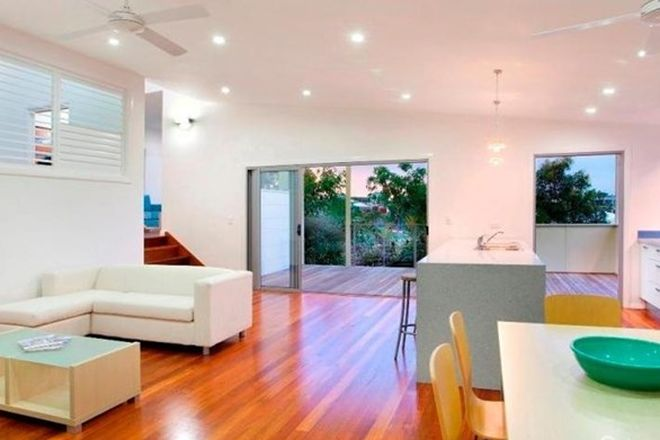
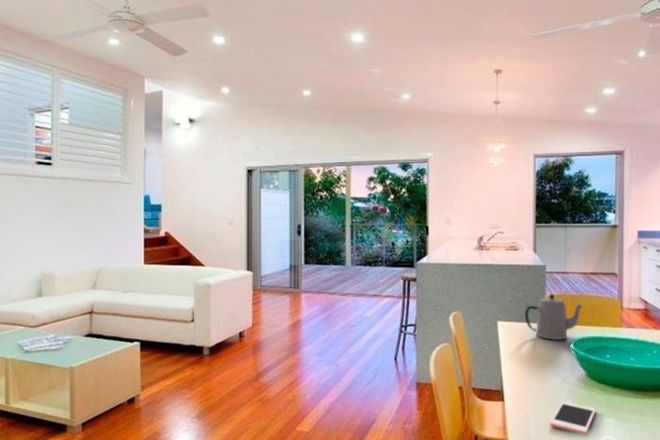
+ teapot [524,293,583,341]
+ cell phone [549,401,597,435]
